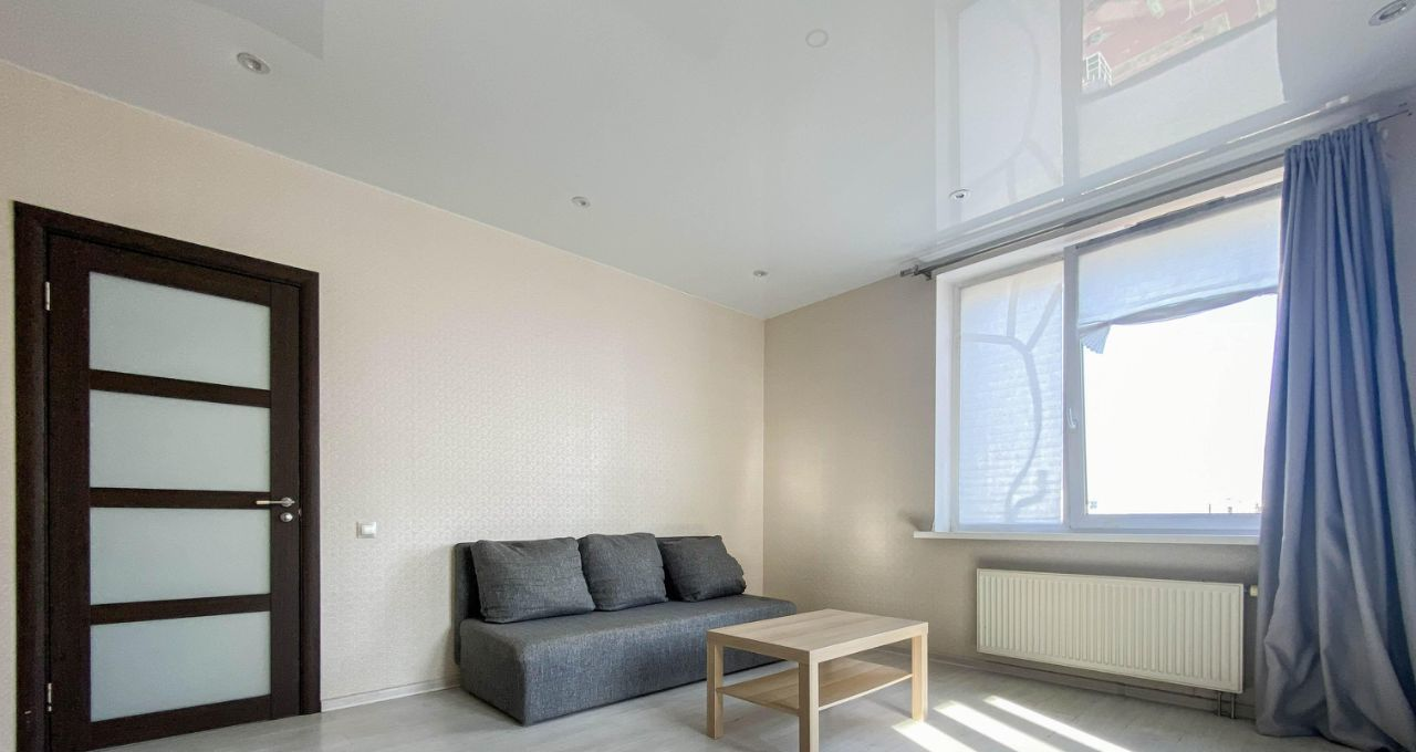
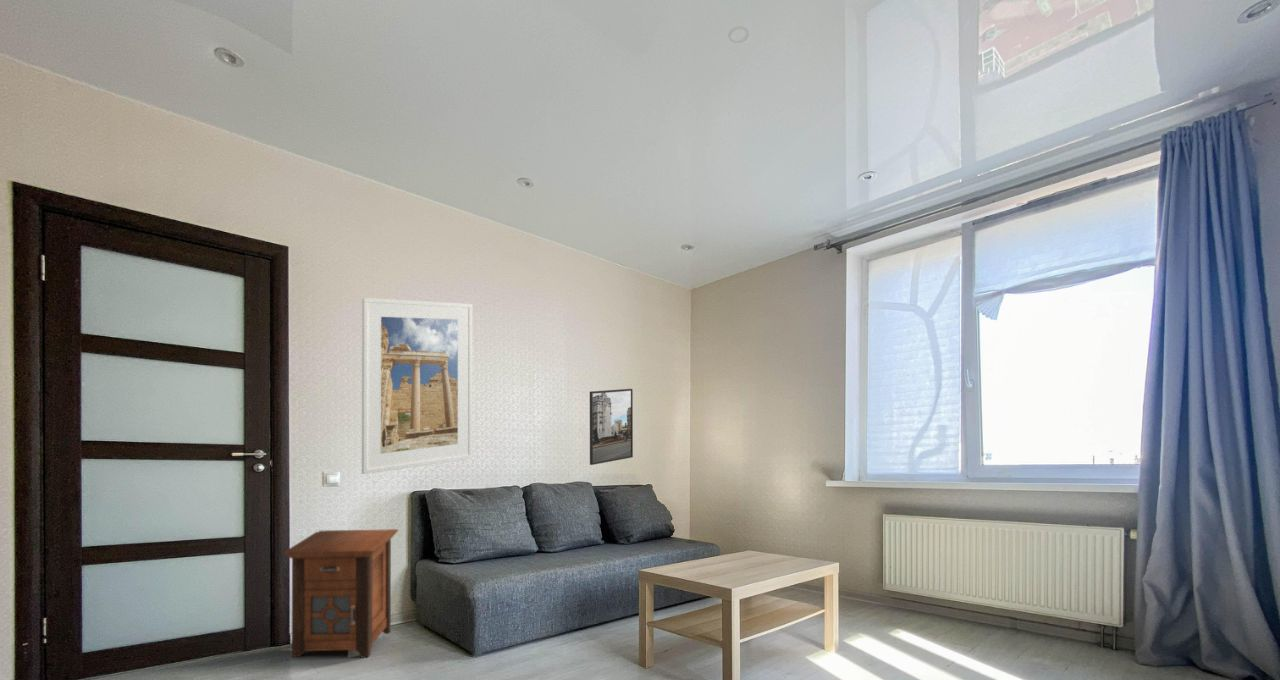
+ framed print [361,297,473,475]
+ nightstand [282,528,399,659]
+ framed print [589,388,634,466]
